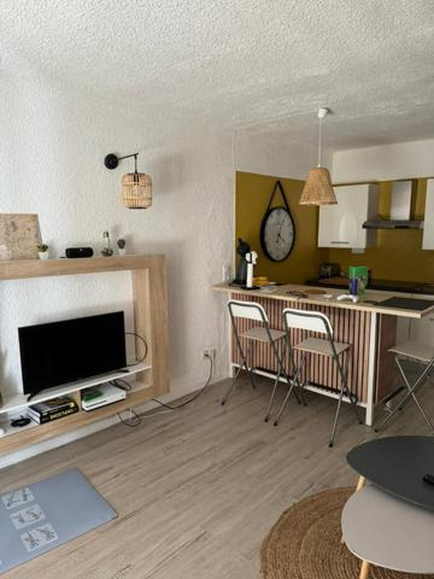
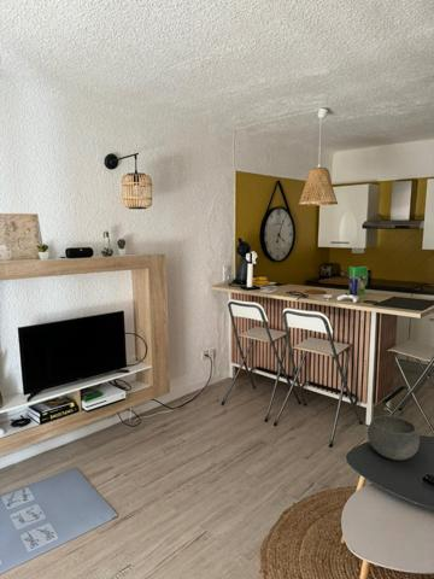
+ bowl [366,414,421,461]
